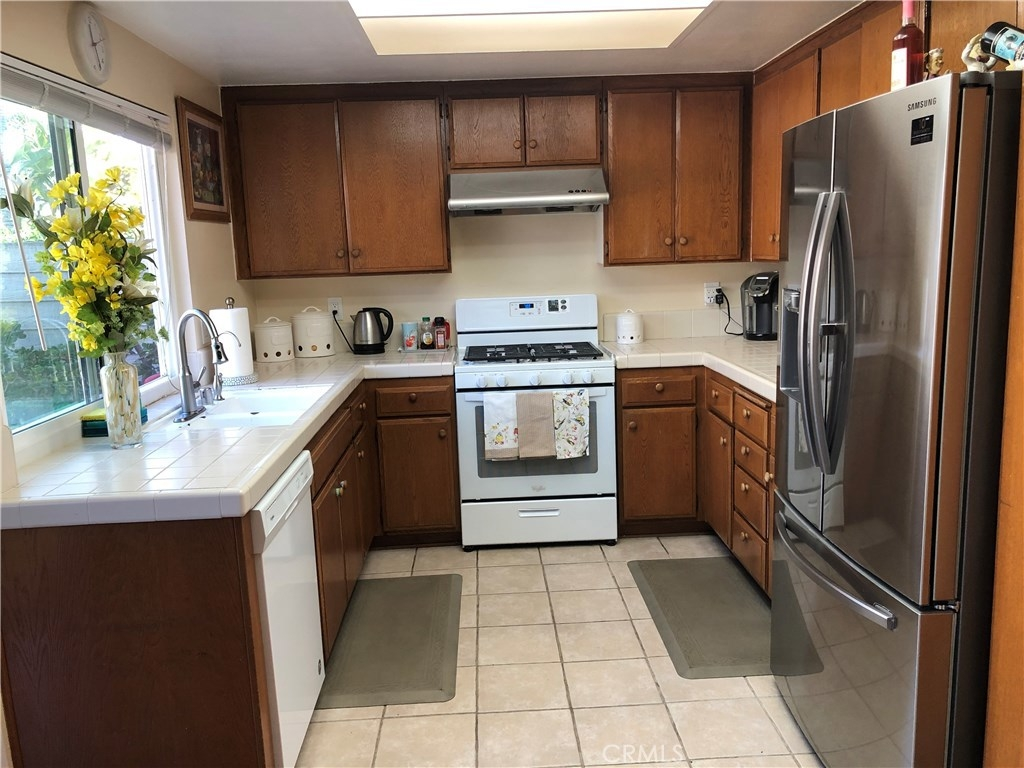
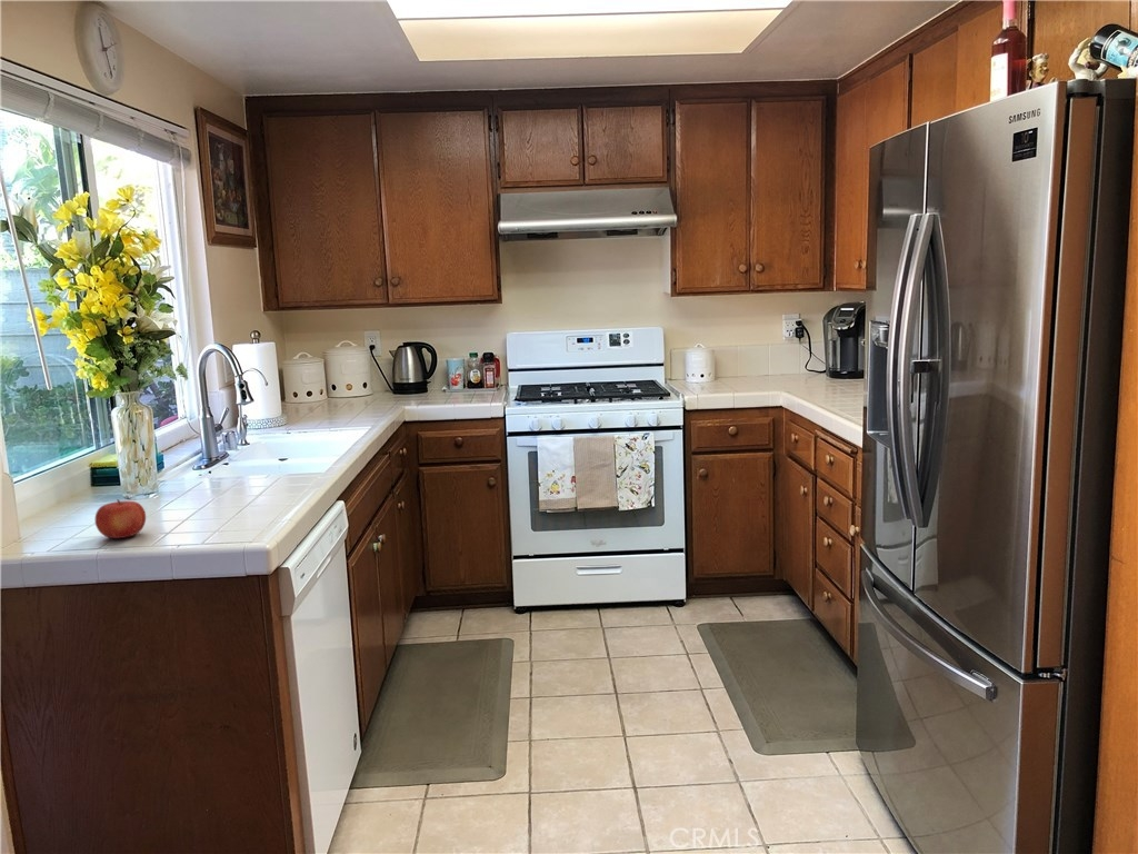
+ fruit [94,498,147,539]
